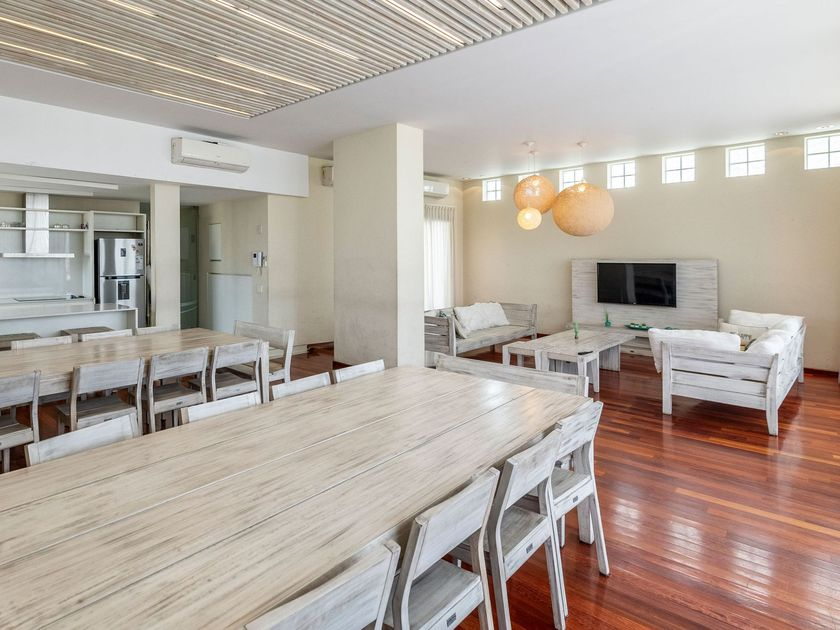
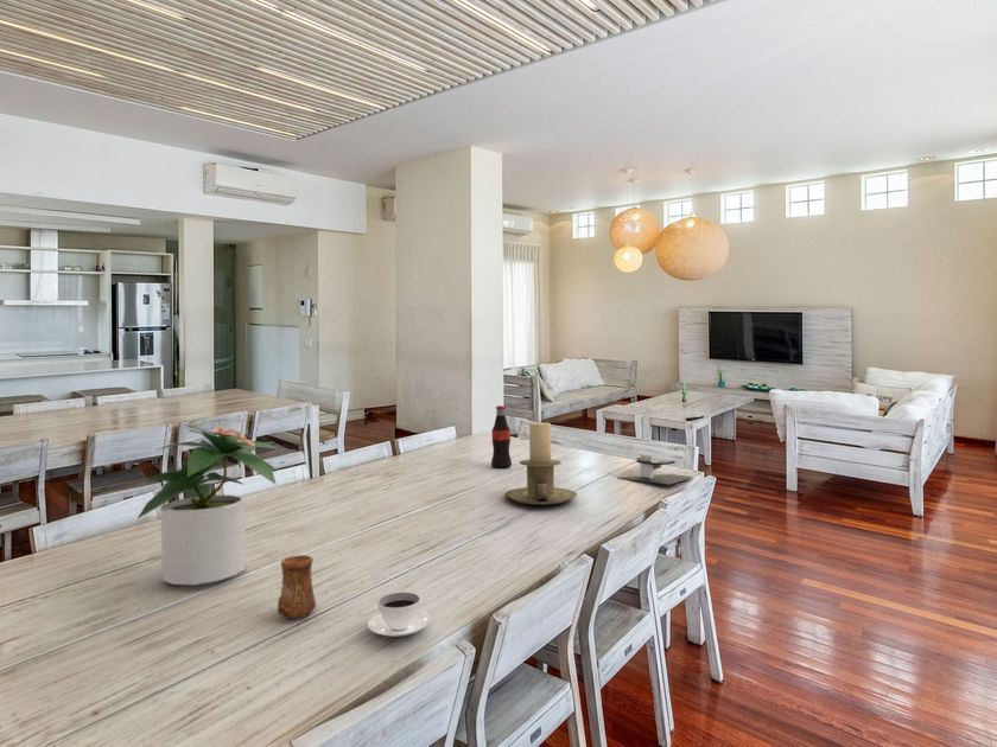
+ bottle [490,404,513,468]
+ cup [367,590,432,638]
+ cup [277,554,317,620]
+ potted plant [135,423,281,587]
+ candle holder [503,421,578,506]
+ napkin holder [617,453,694,486]
